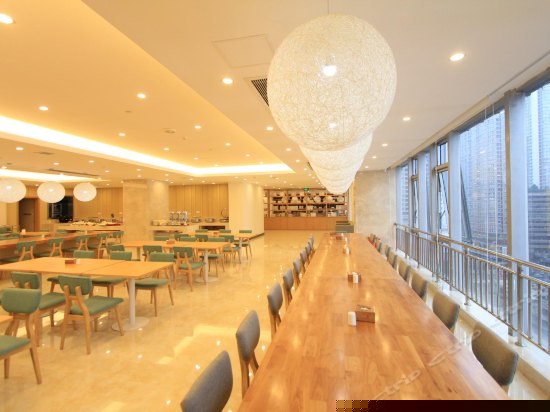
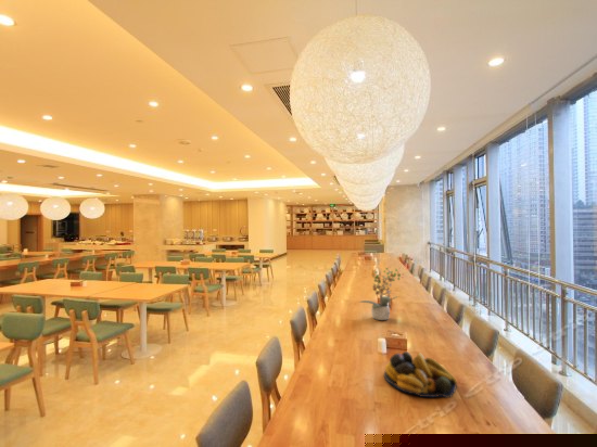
+ potted plant [358,266,405,321]
+ fruit bowl [383,350,458,399]
